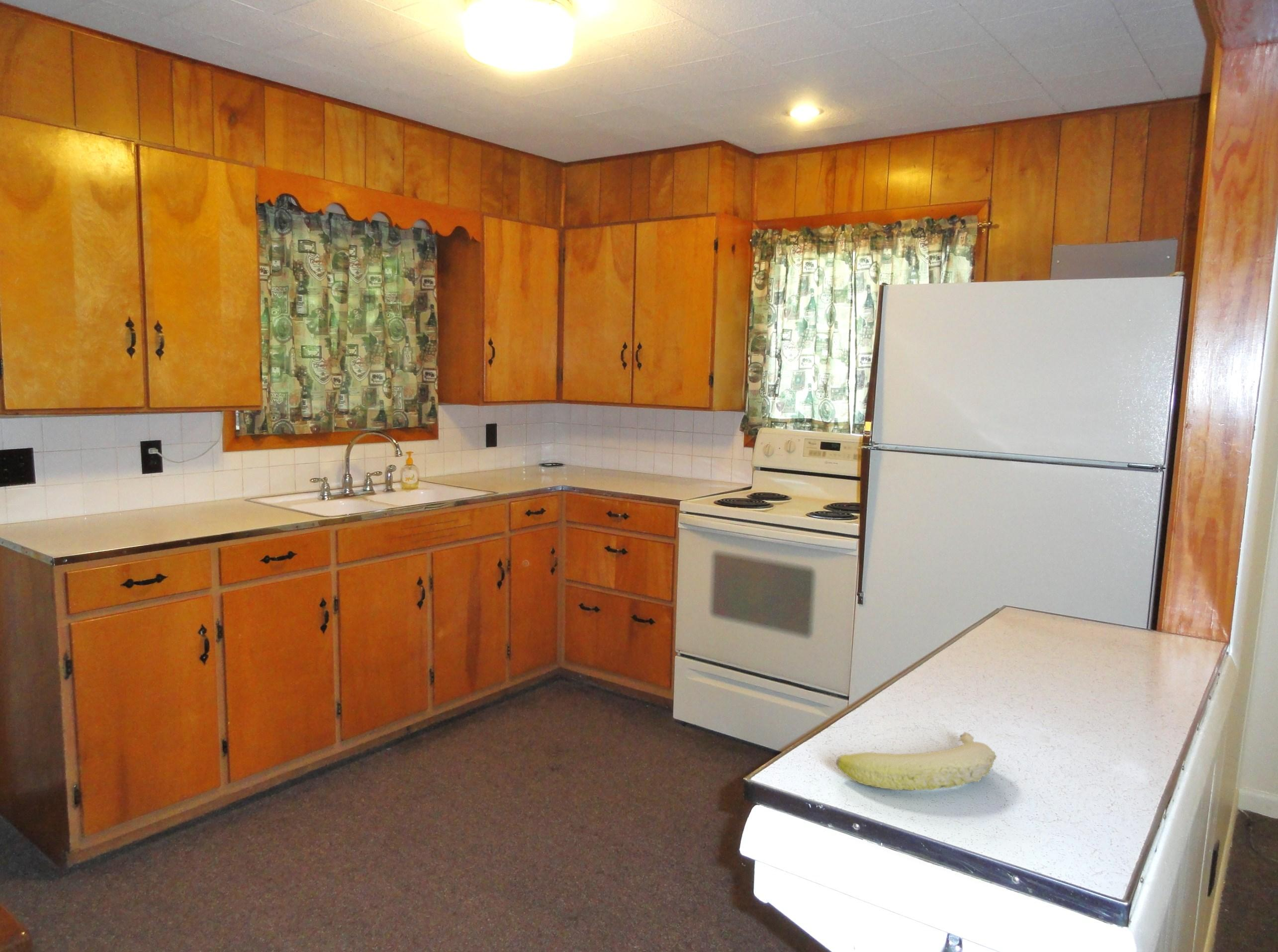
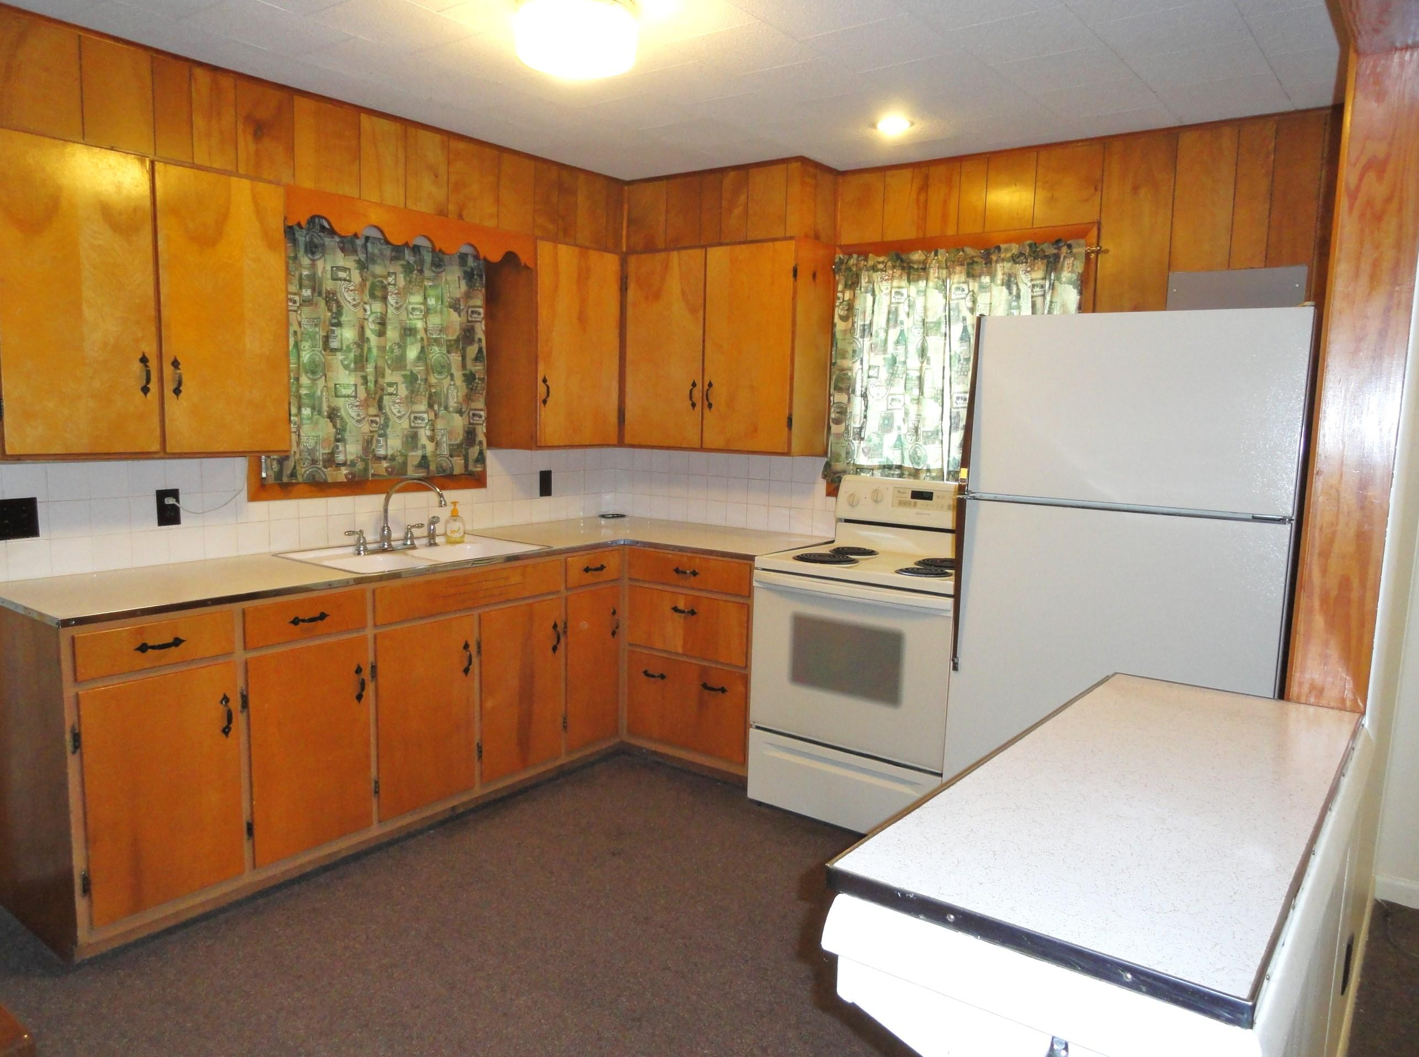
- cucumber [835,731,998,791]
